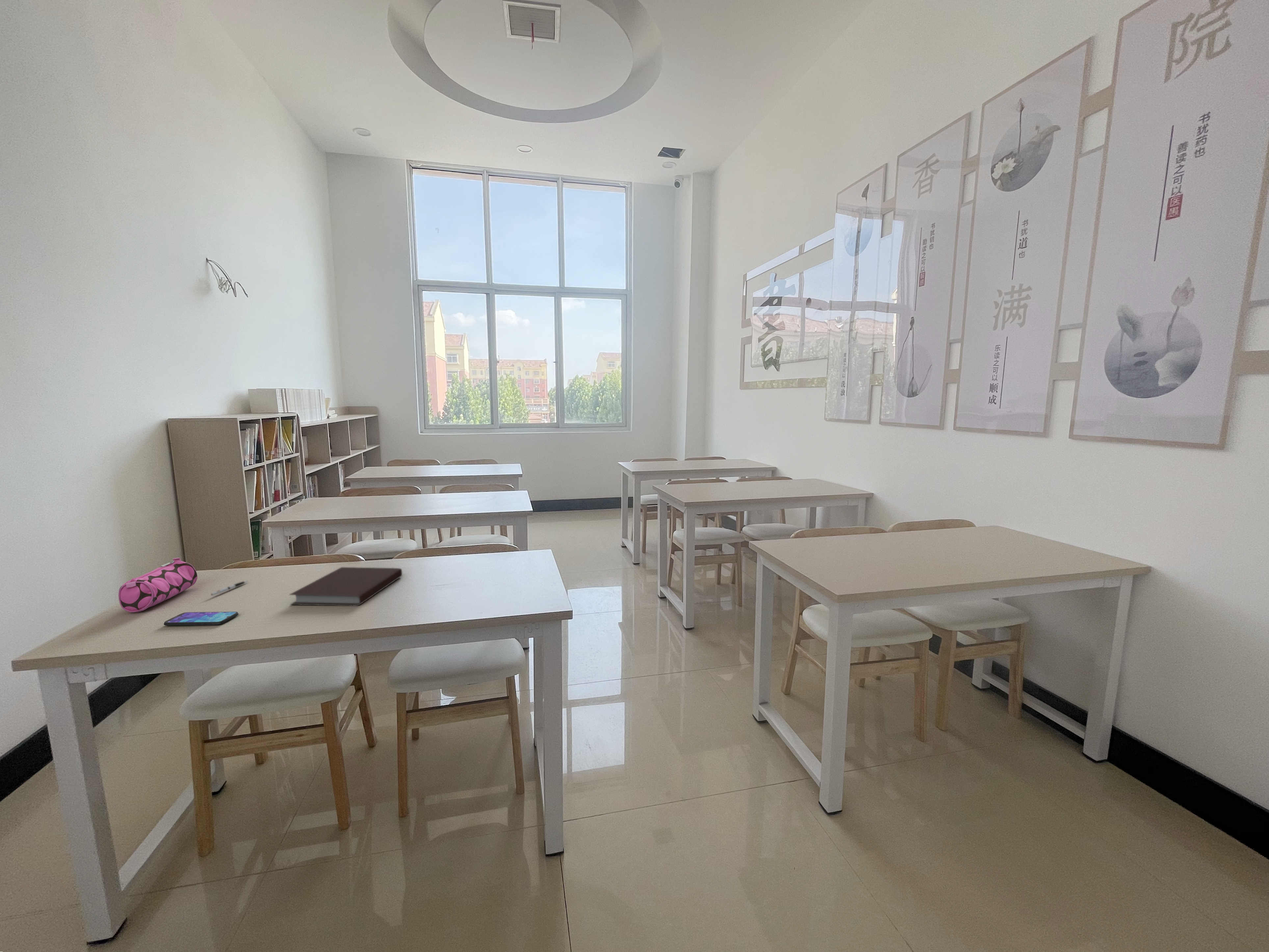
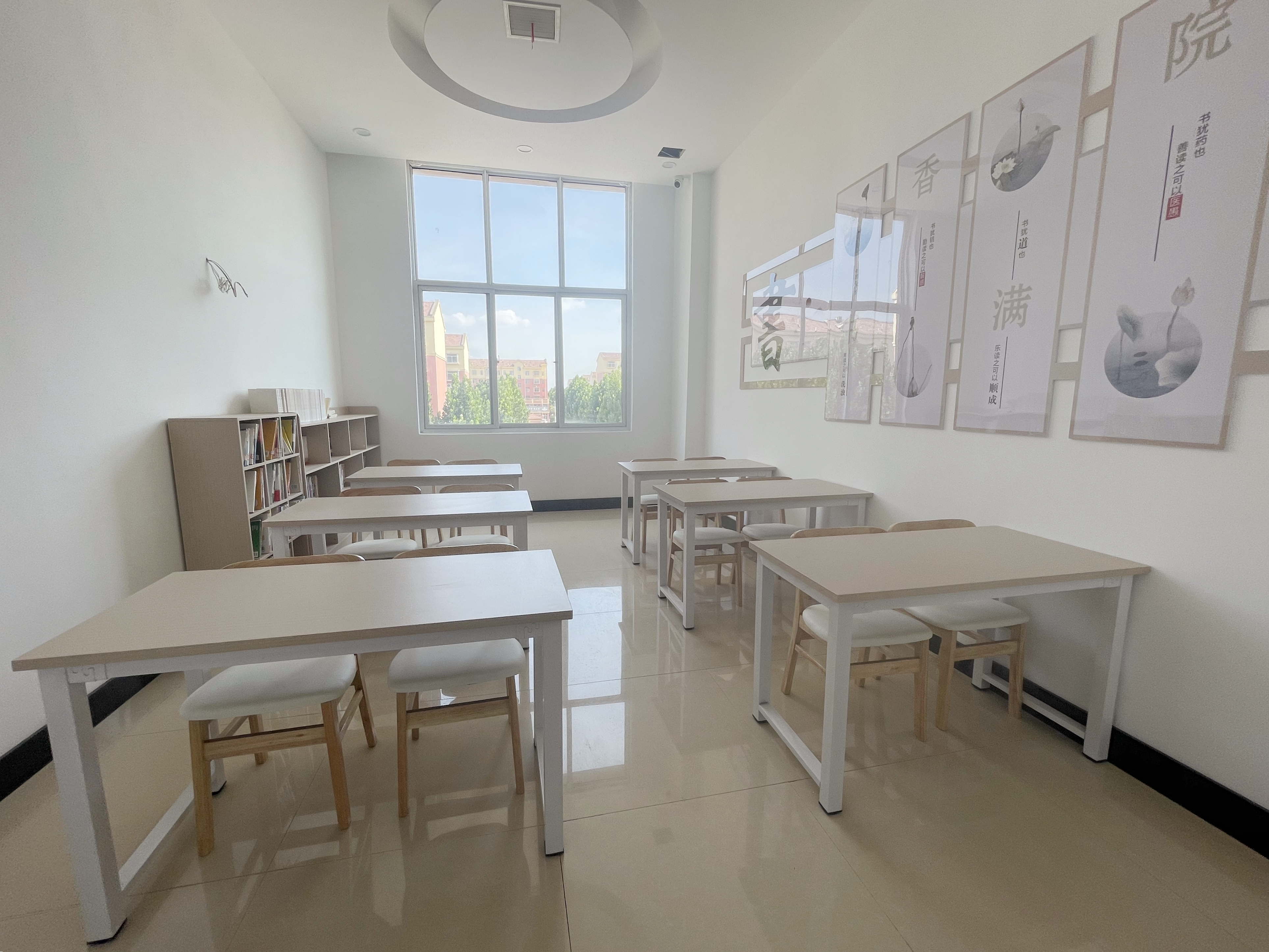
- smartphone [164,611,239,626]
- notebook [289,567,403,606]
- pencil case [118,557,198,613]
- pen [210,580,249,596]
